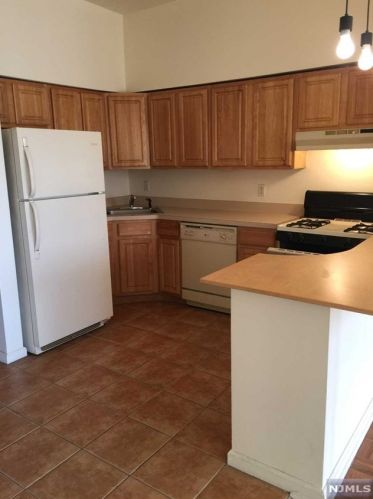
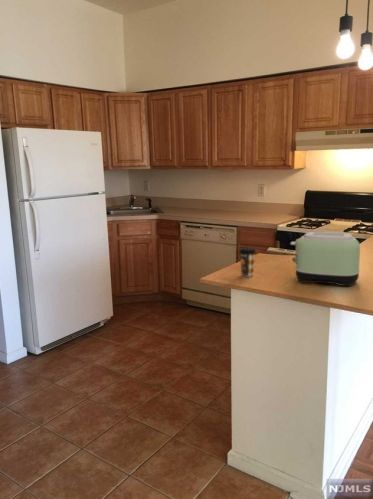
+ toaster [289,231,361,287]
+ coffee cup [238,247,257,278]
